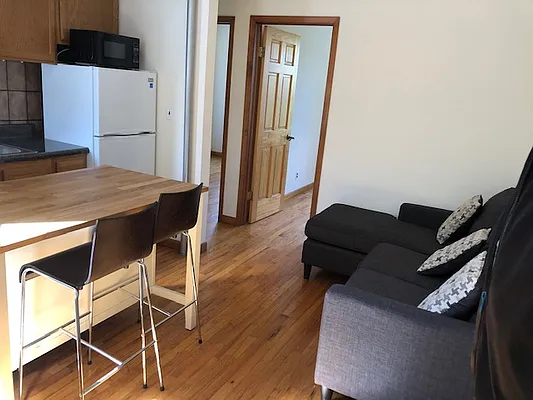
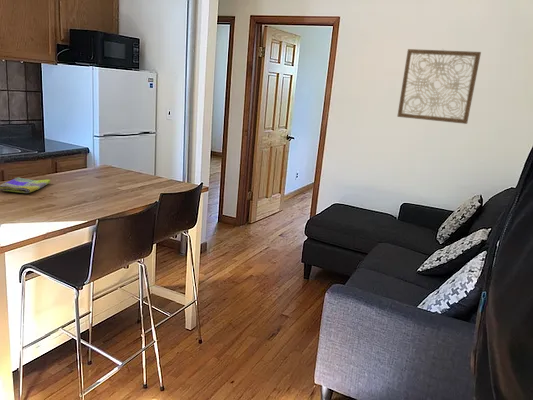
+ wall art [396,48,482,125]
+ dish towel [0,176,51,194]
